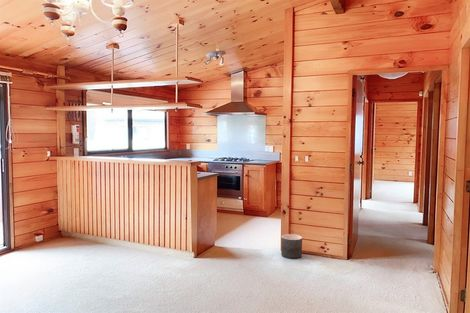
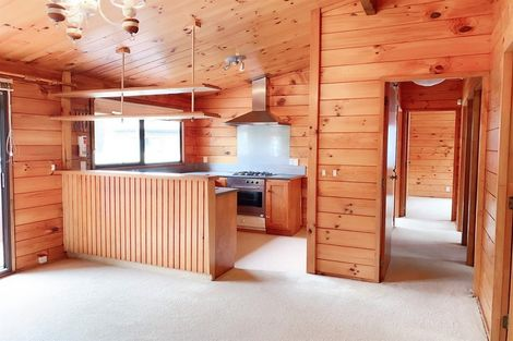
- planter [280,233,303,259]
